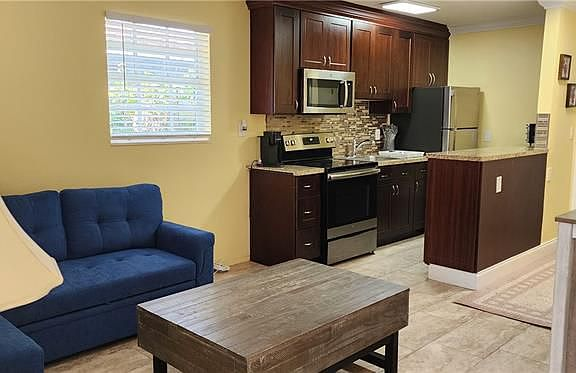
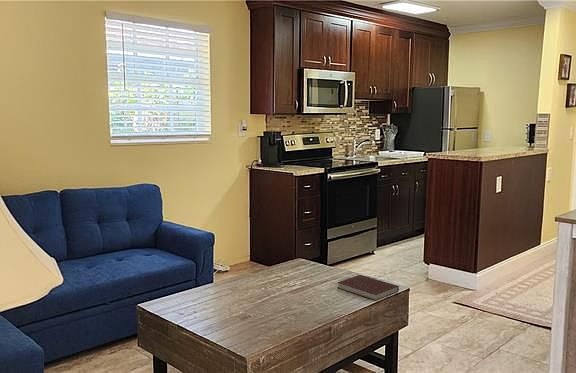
+ notebook [336,274,400,302]
